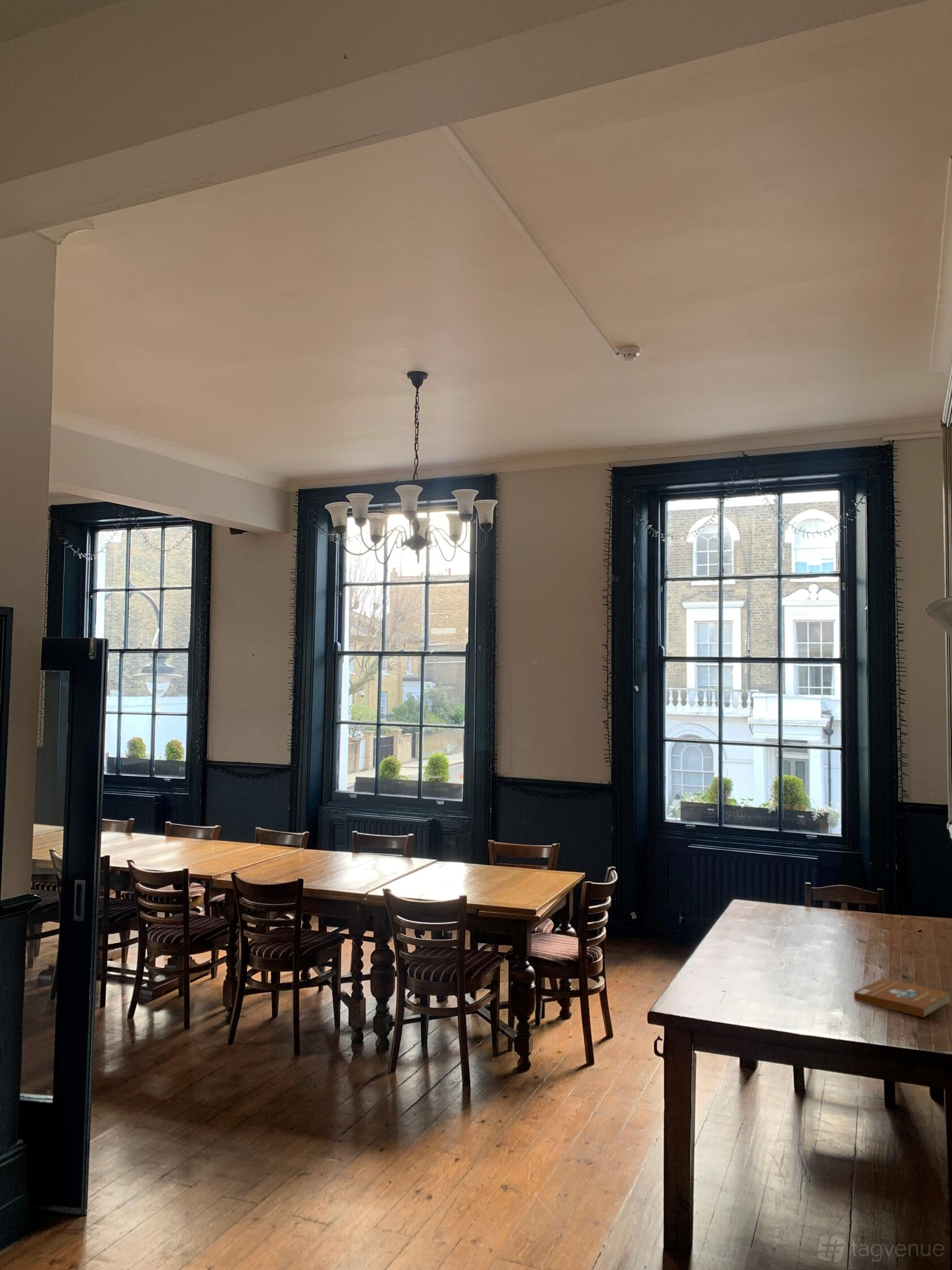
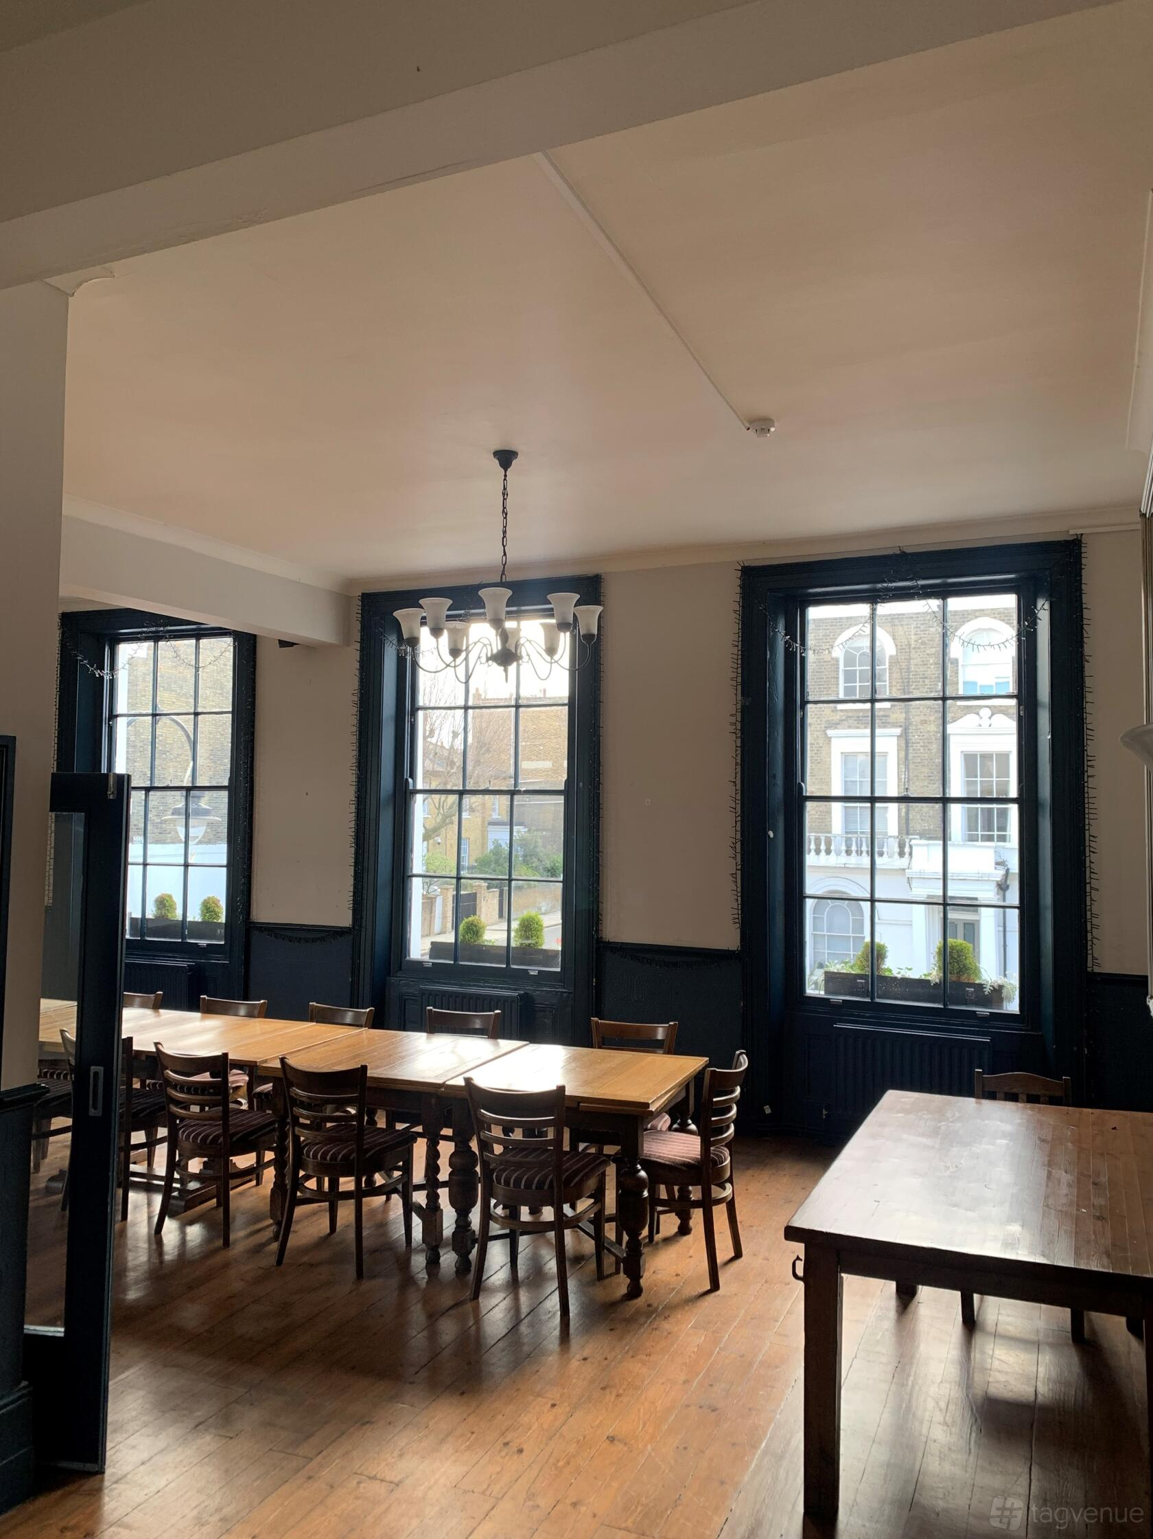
- book [853,977,951,1018]
